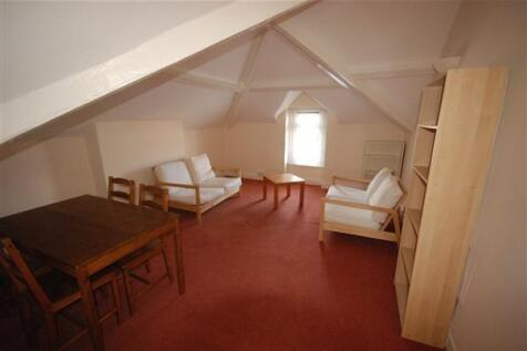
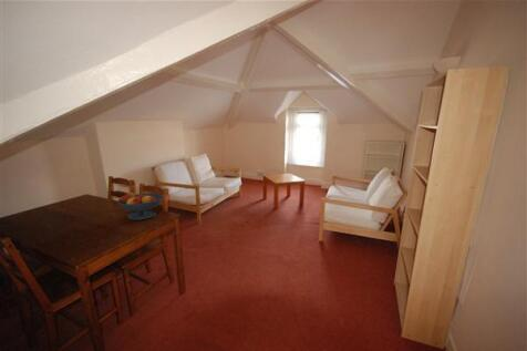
+ fruit bowl [116,192,163,221]
